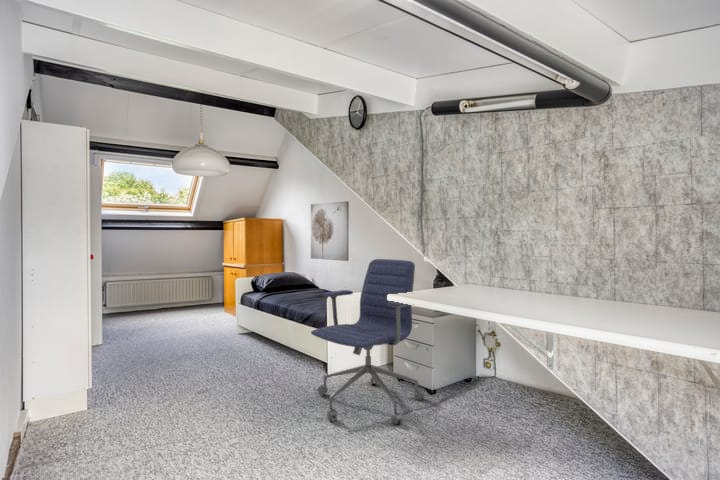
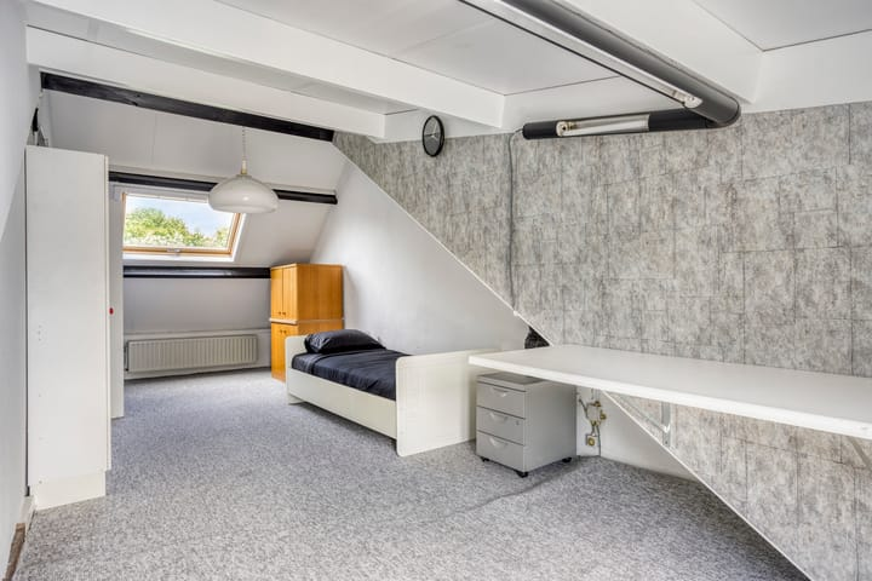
- office chair [310,258,425,426]
- wall art [310,200,350,262]
